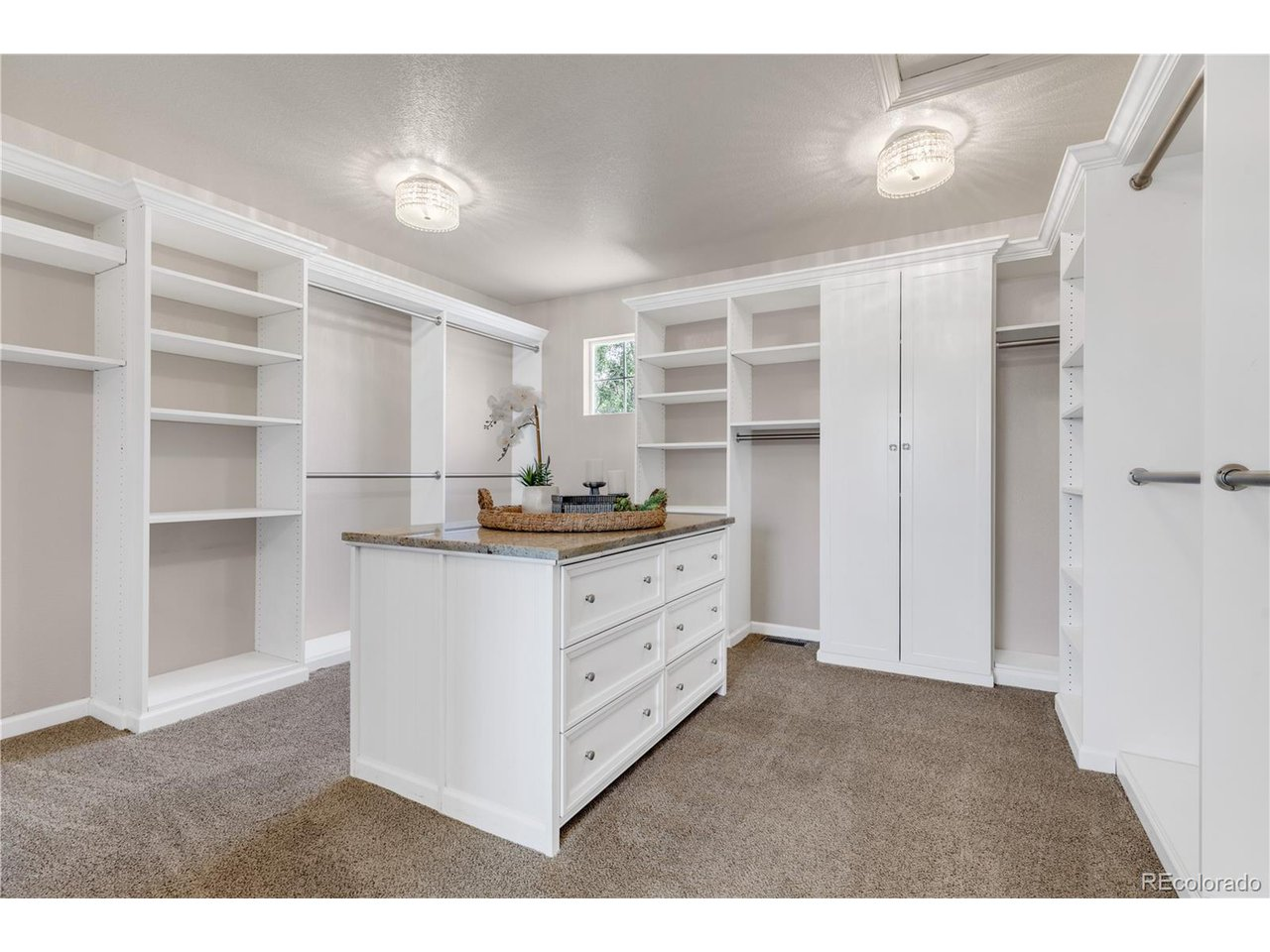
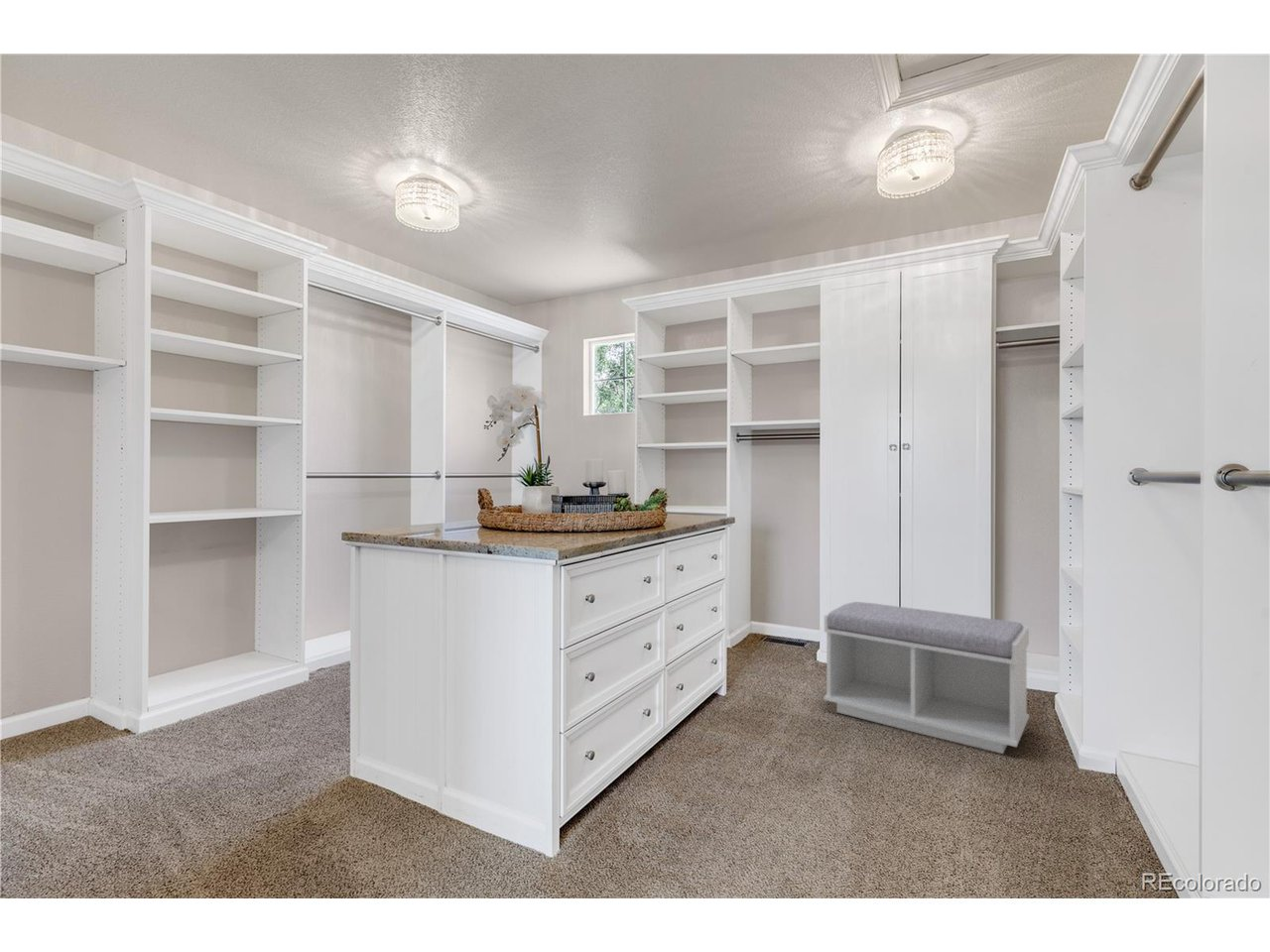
+ bench [824,601,1030,755]
